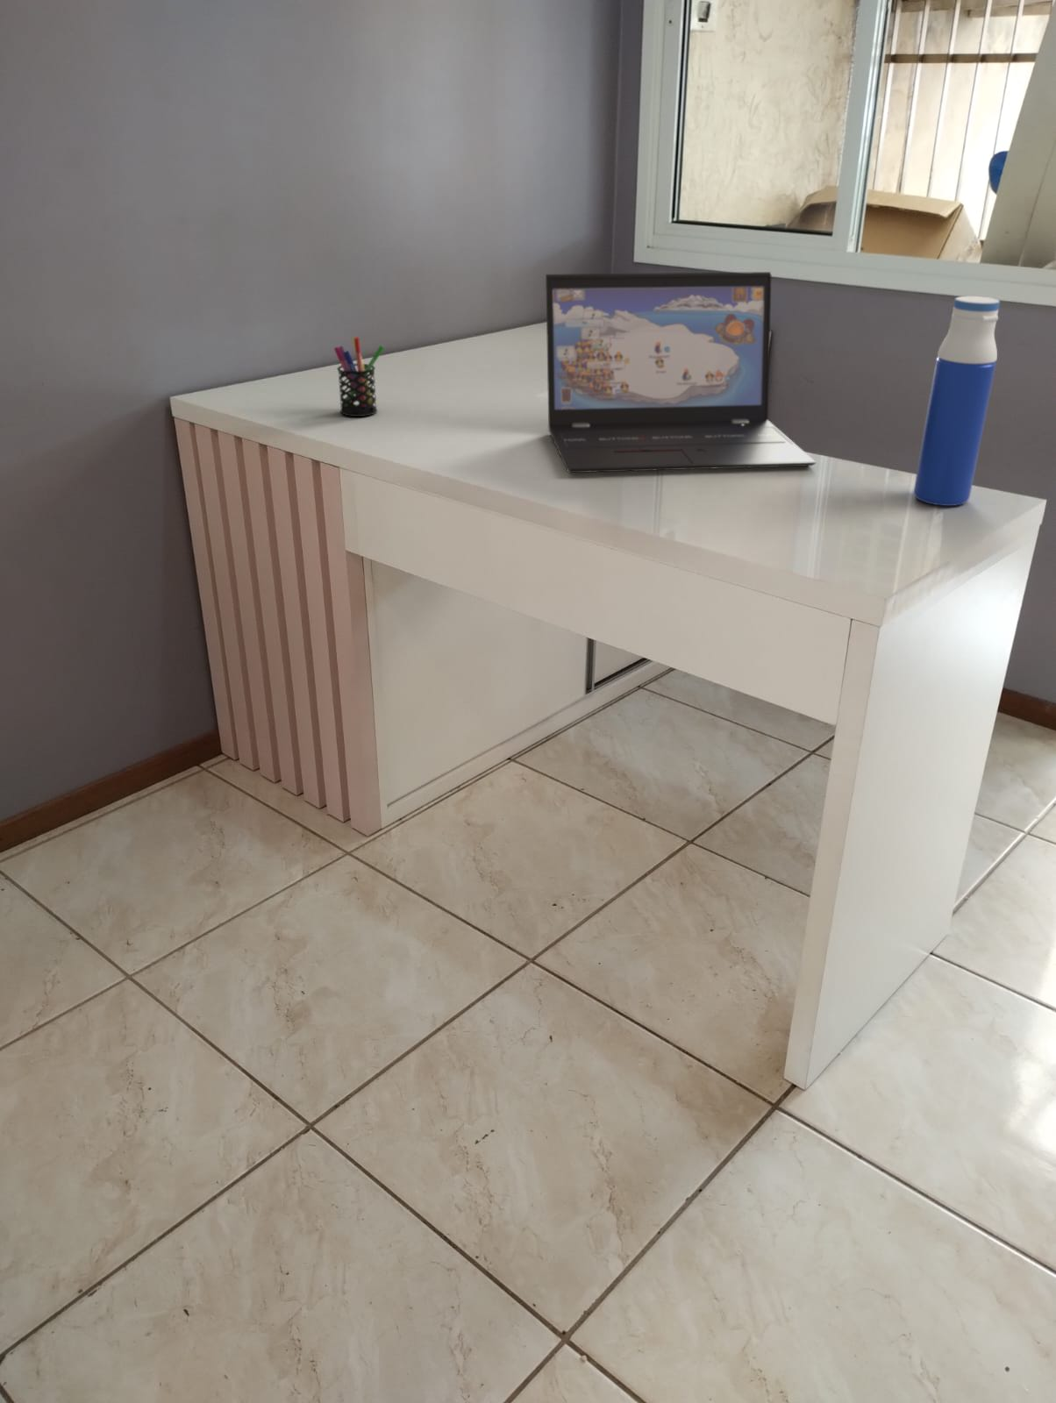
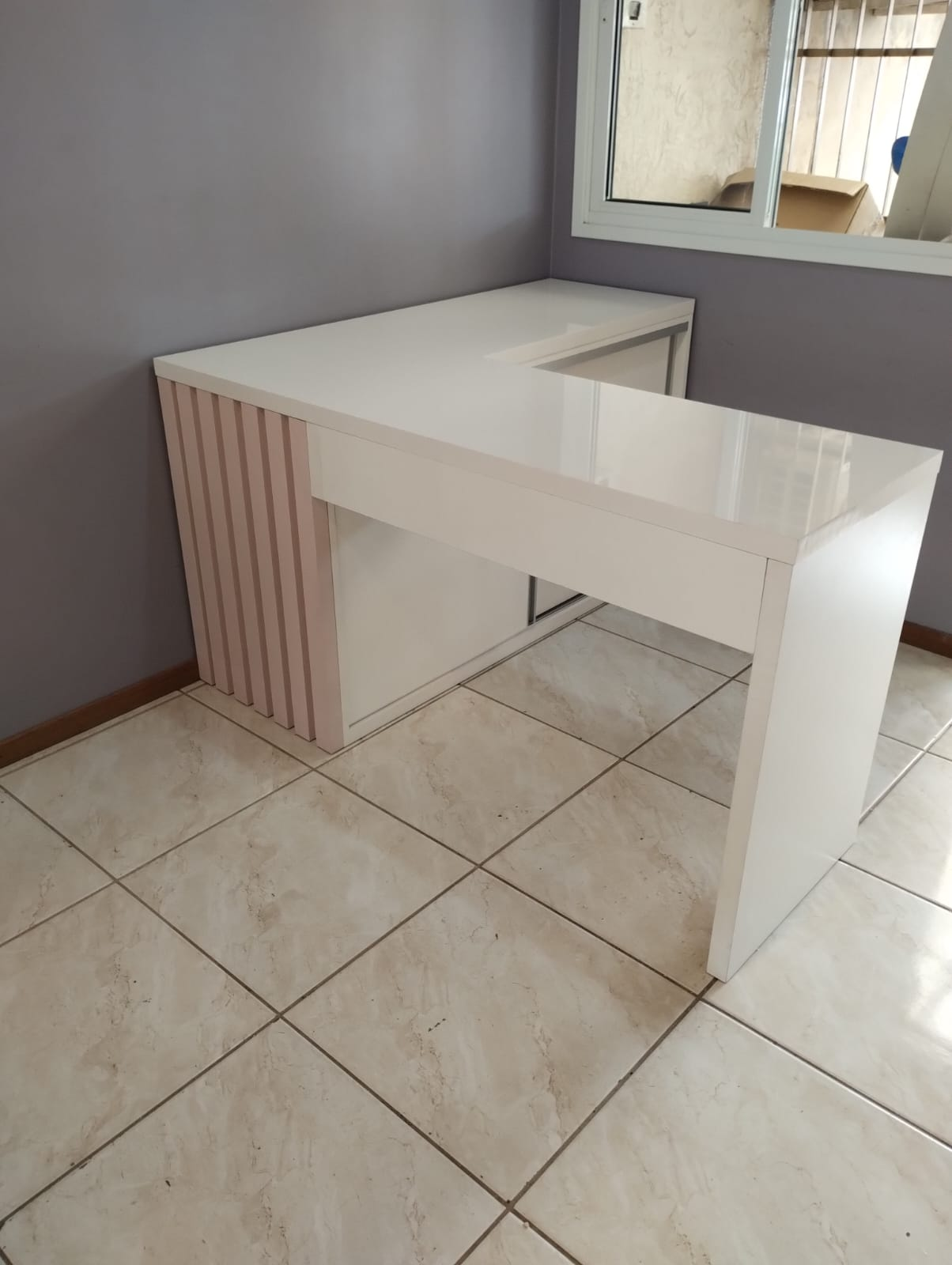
- water bottle [913,295,1001,507]
- laptop [545,271,816,474]
- pen holder [333,337,385,417]
